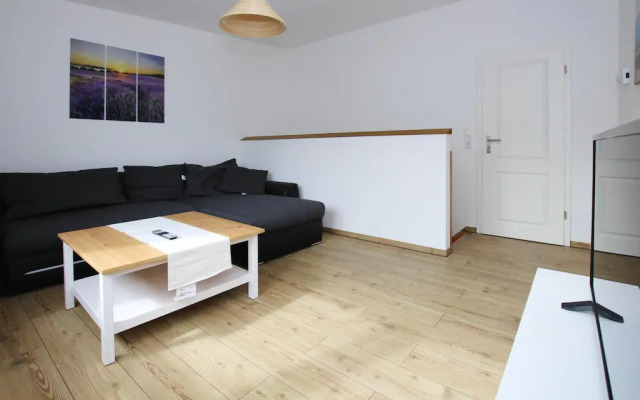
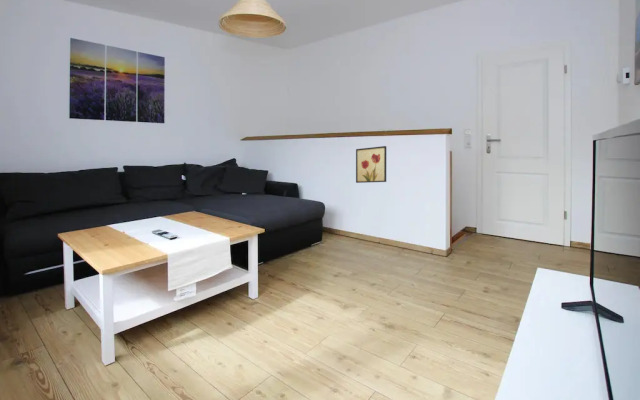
+ wall art [355,145,387,184]
